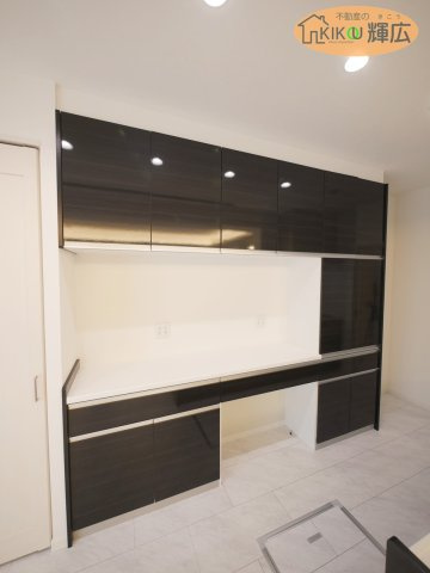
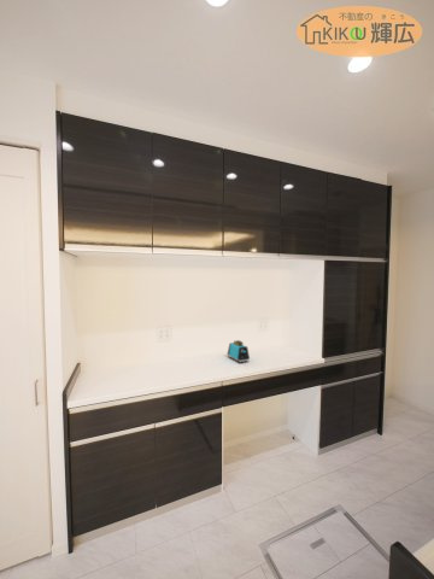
+ toaster [227,339,251,364]
